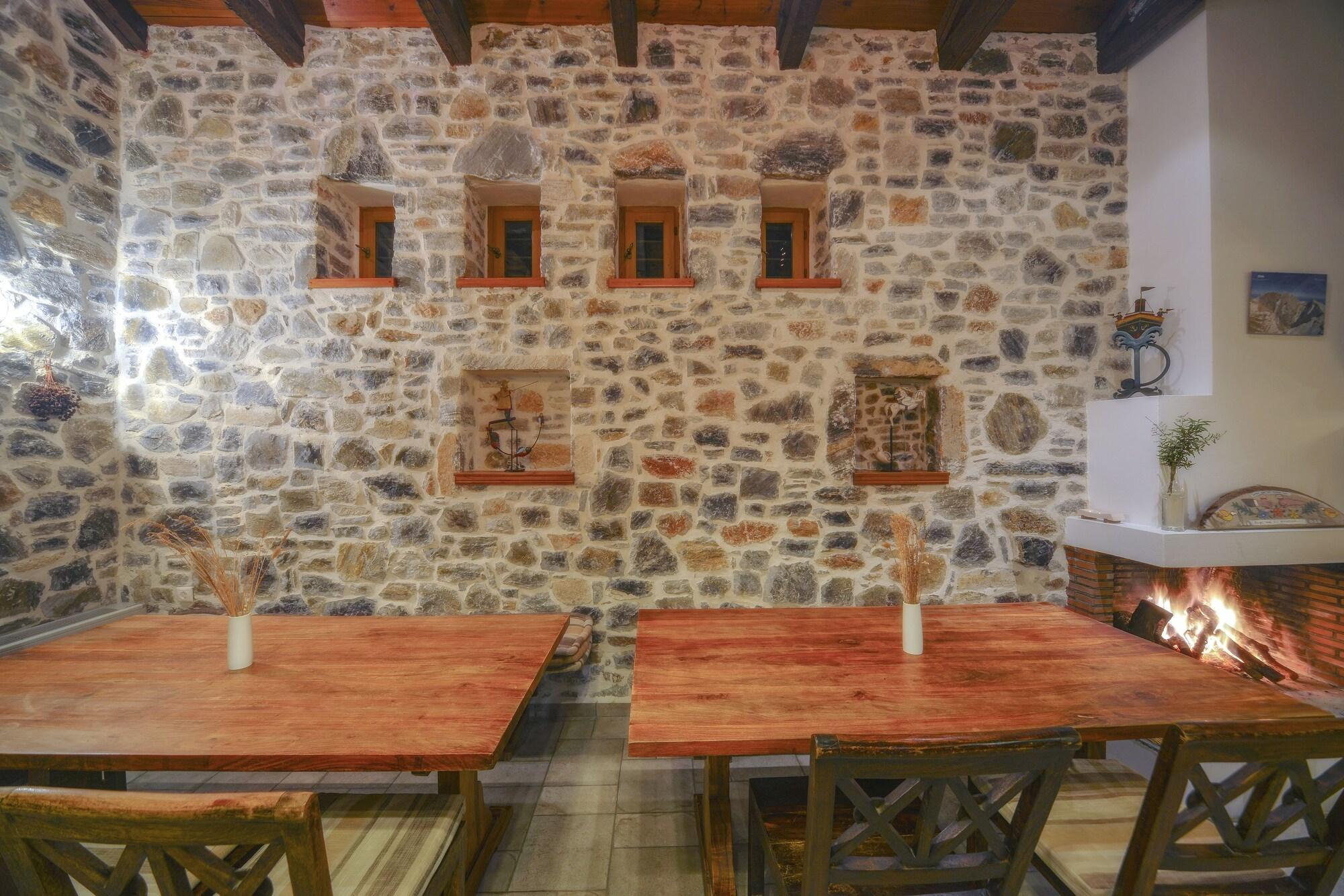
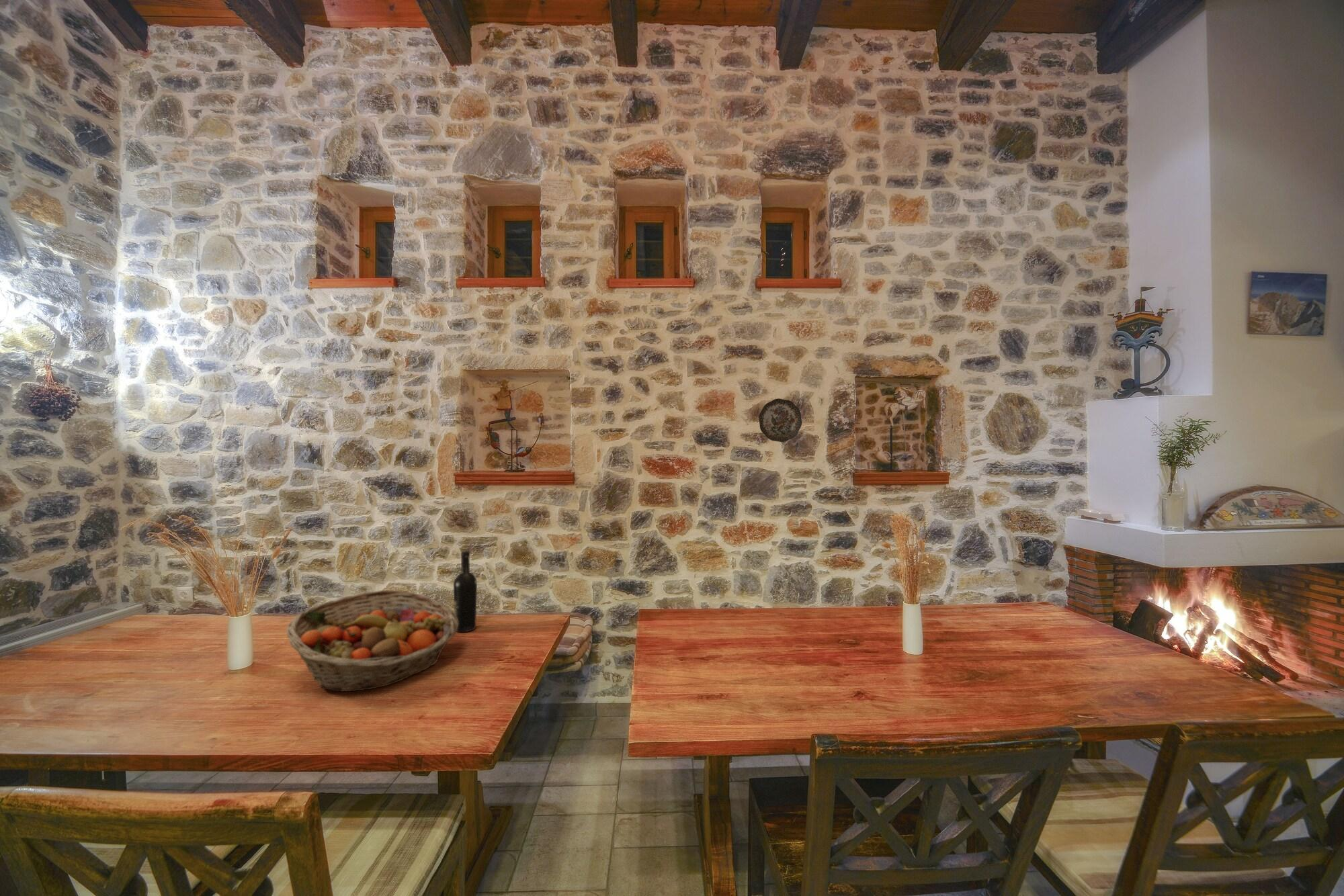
+ decorative plate [758,398,802,443]
+ wine bottle [453,550,478,633]
+ fruit basket [286,590,459,692]
